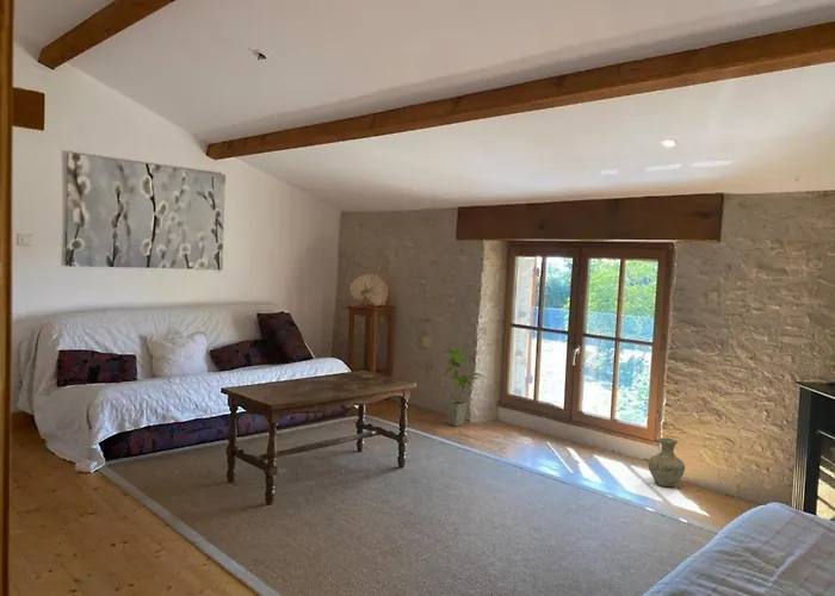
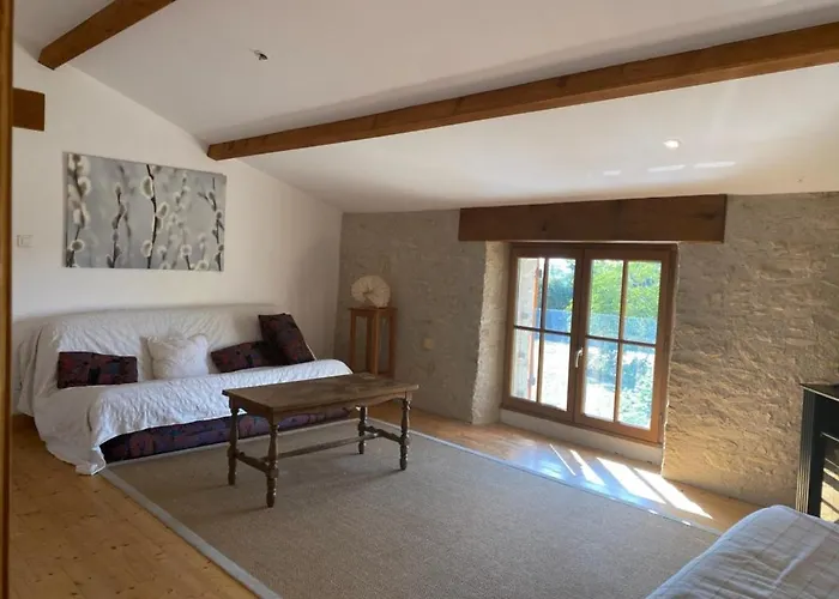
- vase [648,437,686,488]
- house plant [444,347,485,428]
